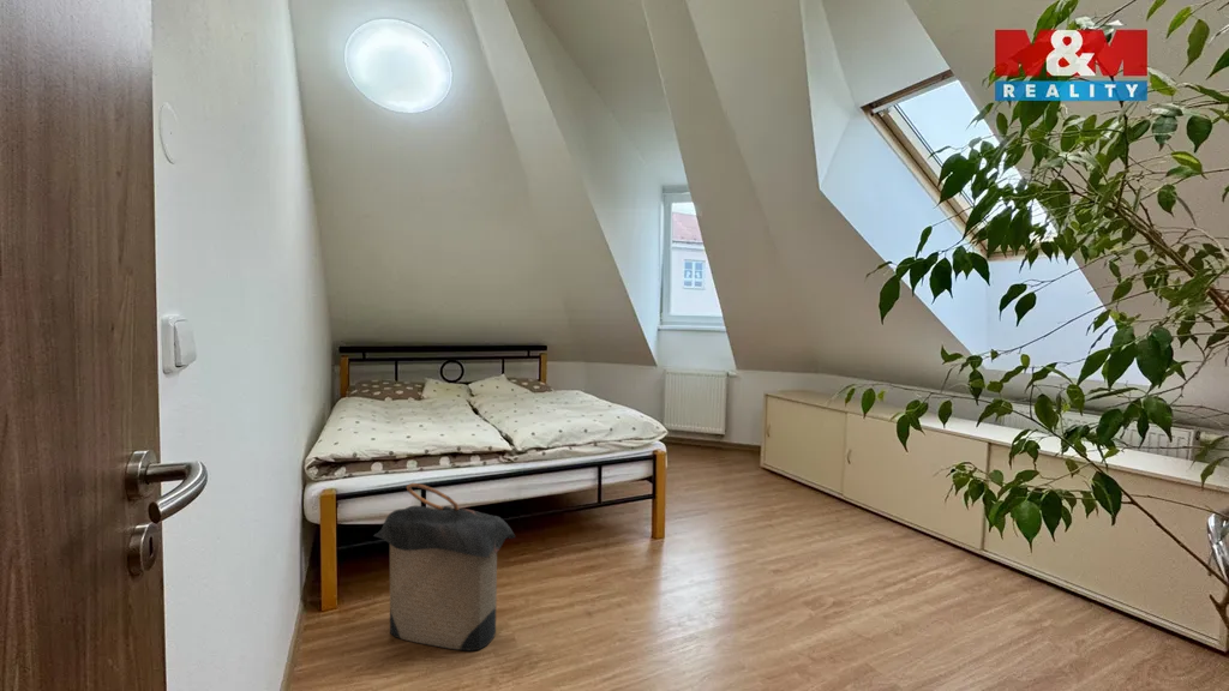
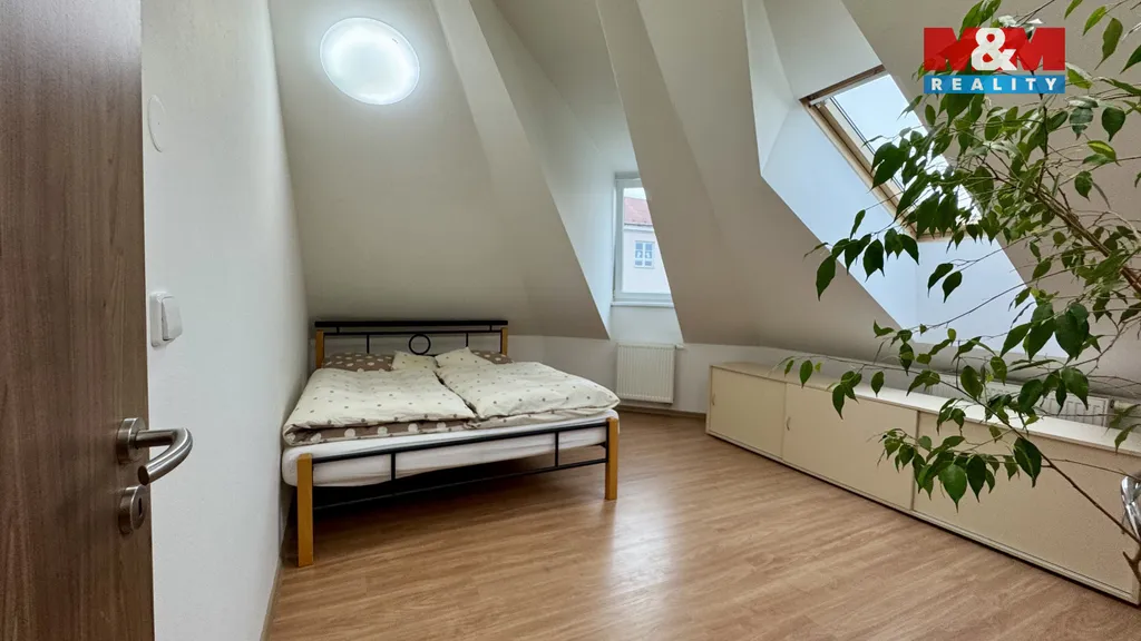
- laundry hamper [372,482,517,653]
